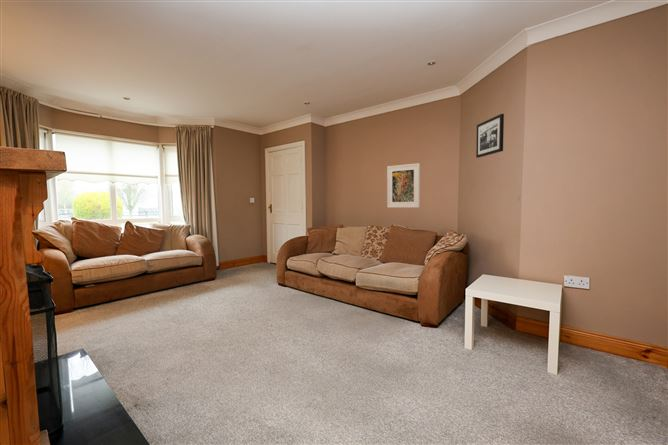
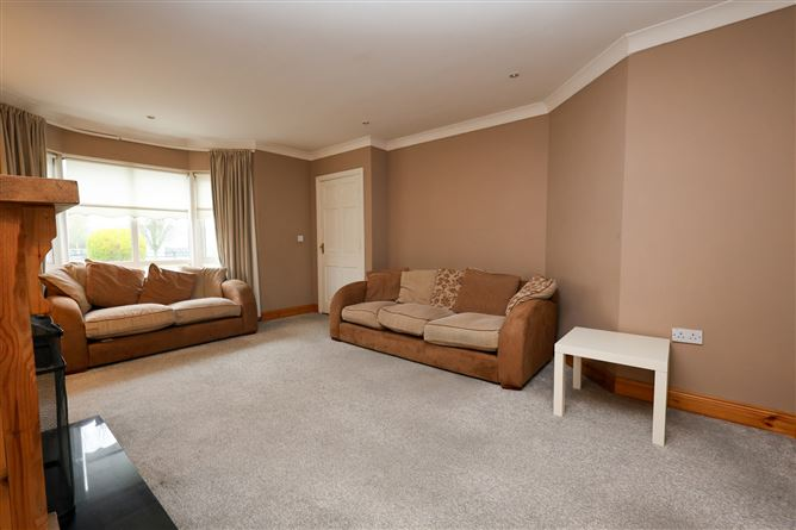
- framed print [386,162,421,209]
- picture frame [475,113,505,159]
